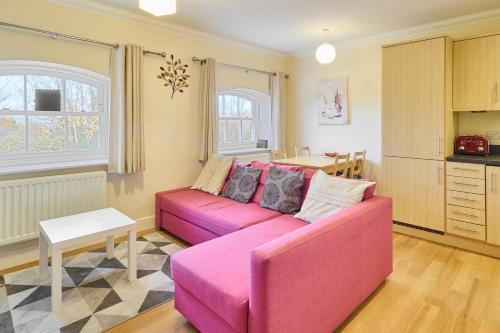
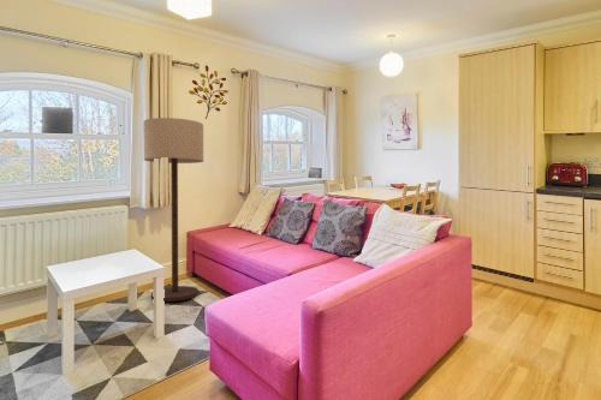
+ floor lamp [143,117,204,303]
